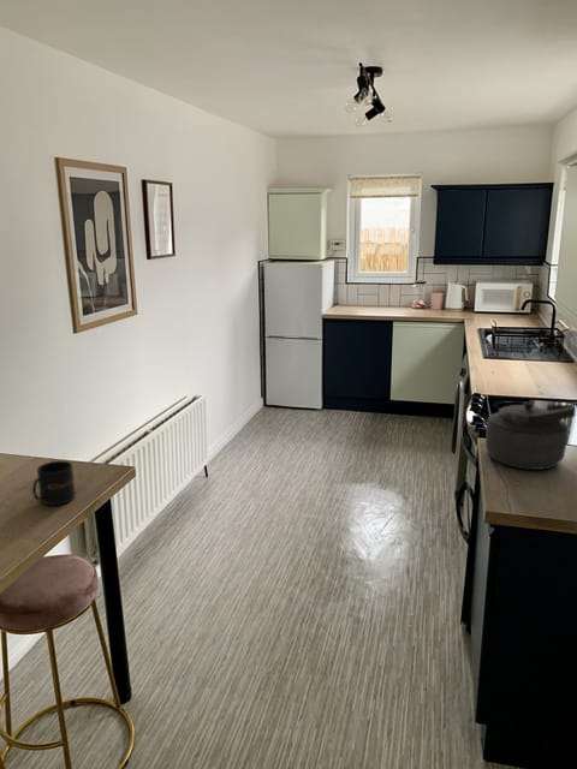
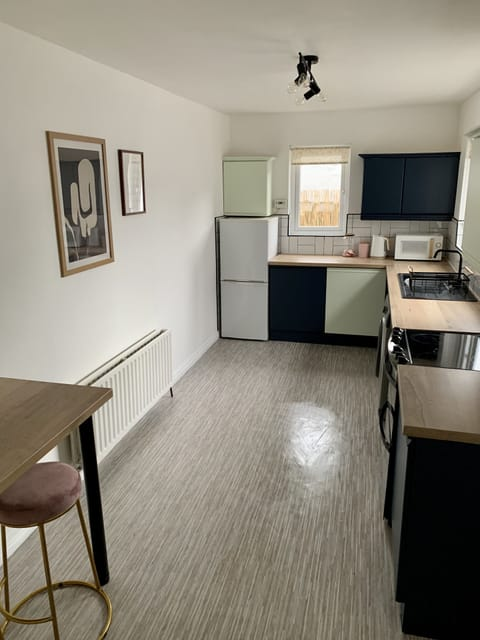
- kettle [484,401,577,471]
- mug [31,460,76,507]
